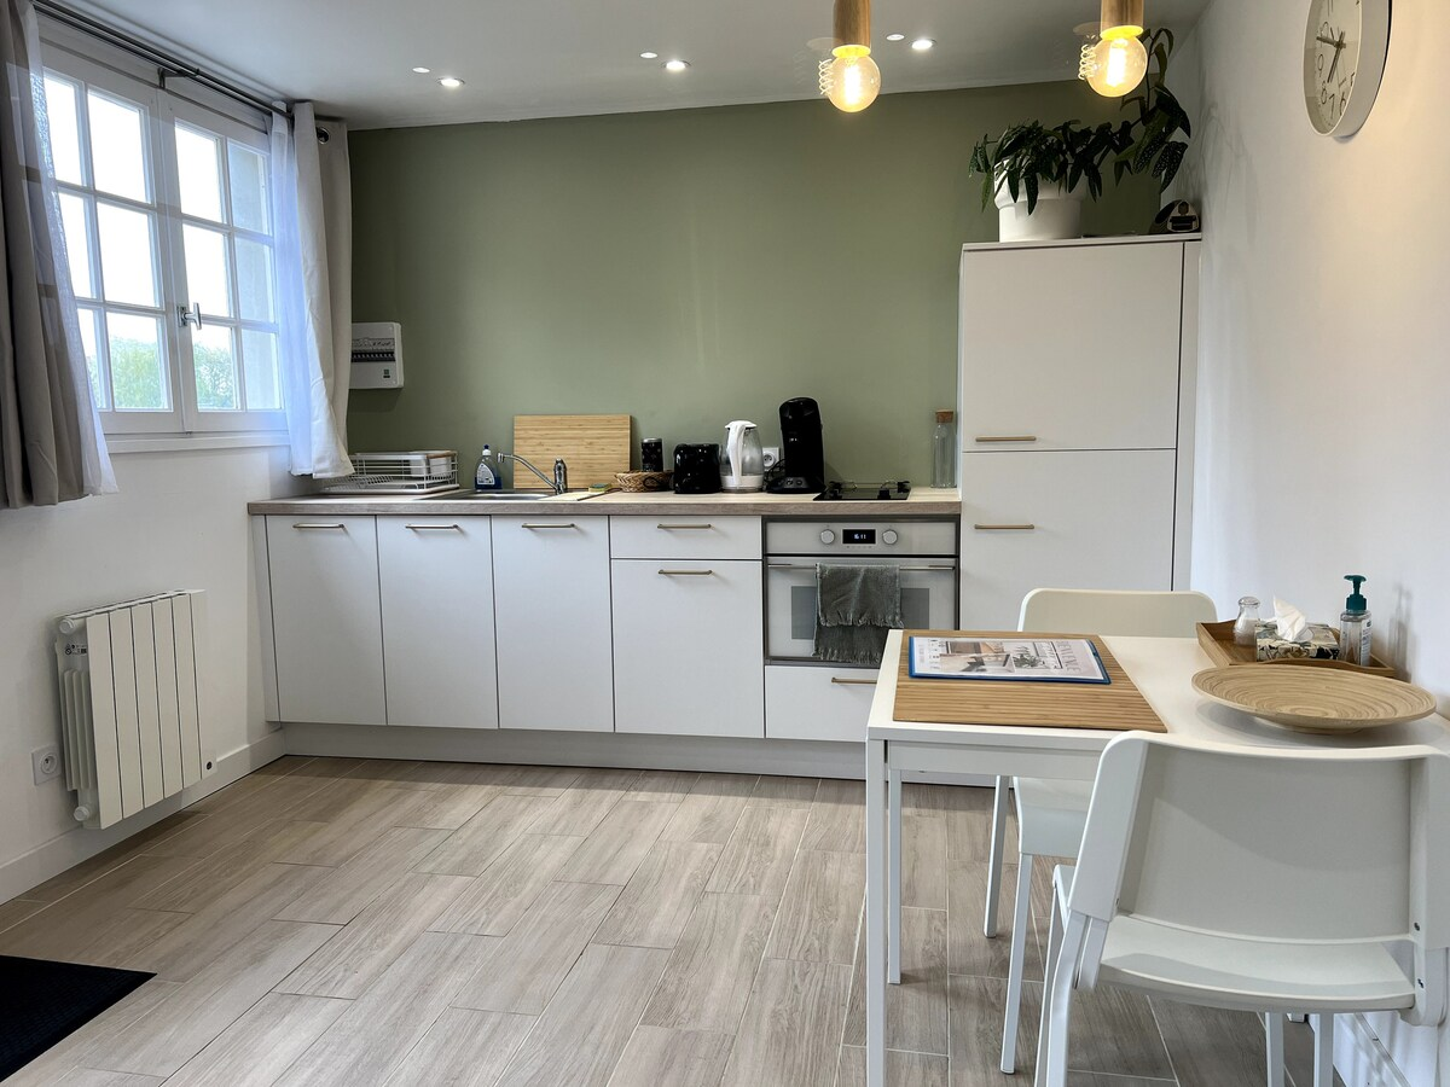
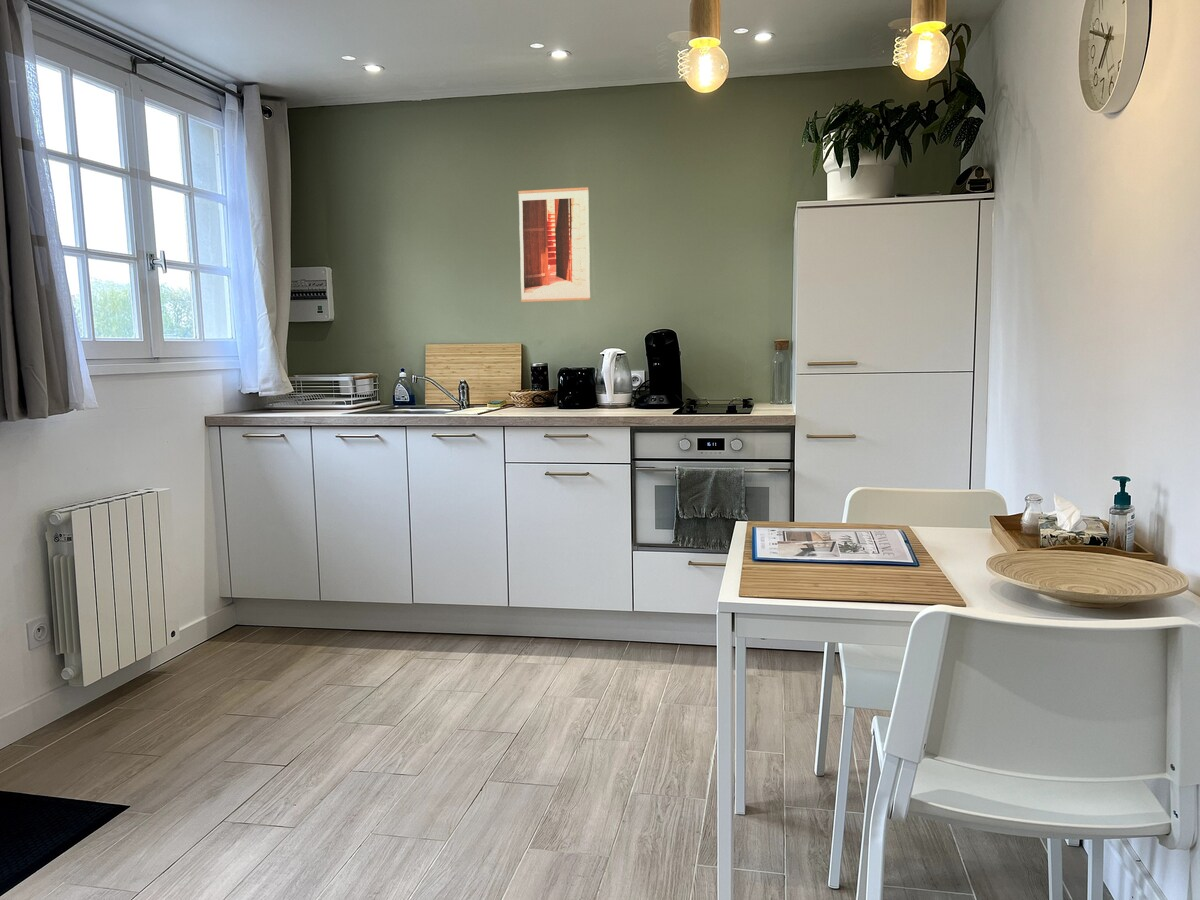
+ wall art [517,186,591,303]
